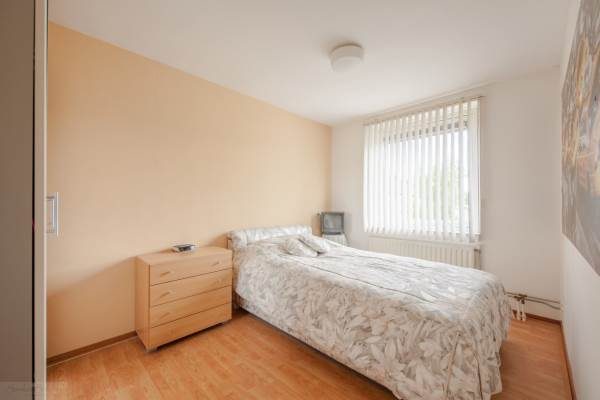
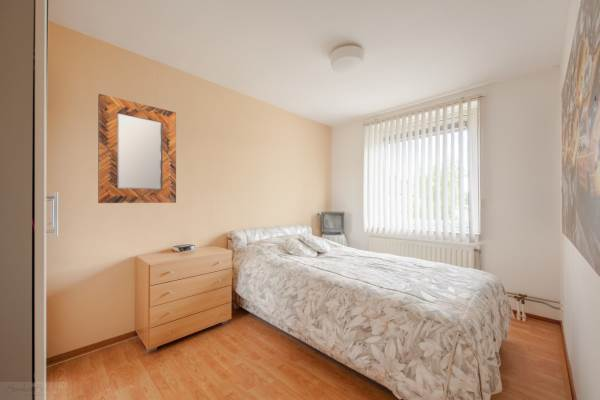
+ home mirror [97,93,177,204]
